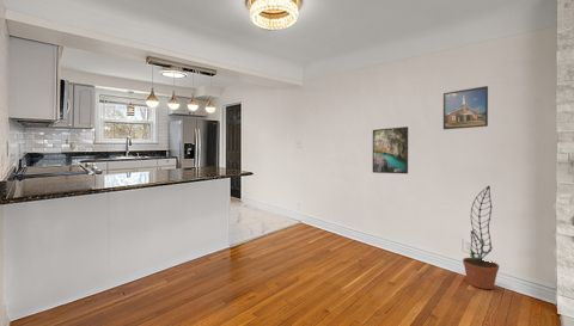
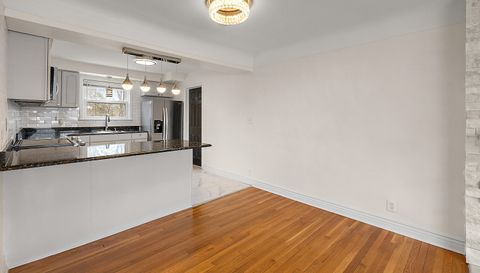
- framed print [372,125,409,176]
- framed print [442,85,489,130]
- decorative plant [462,184,500,290]
